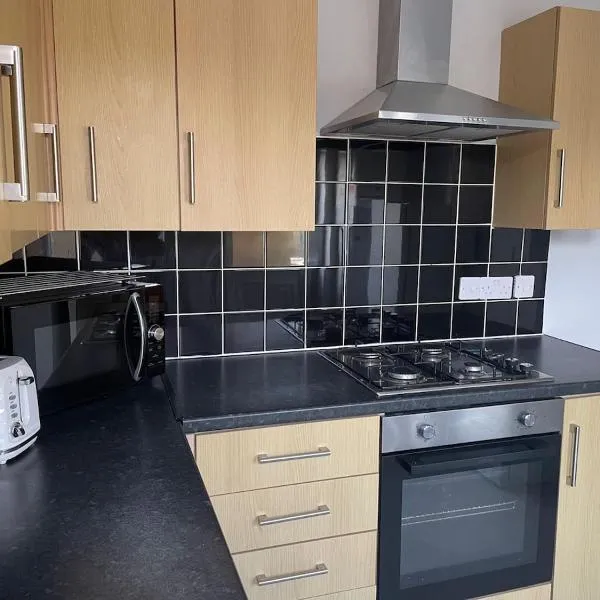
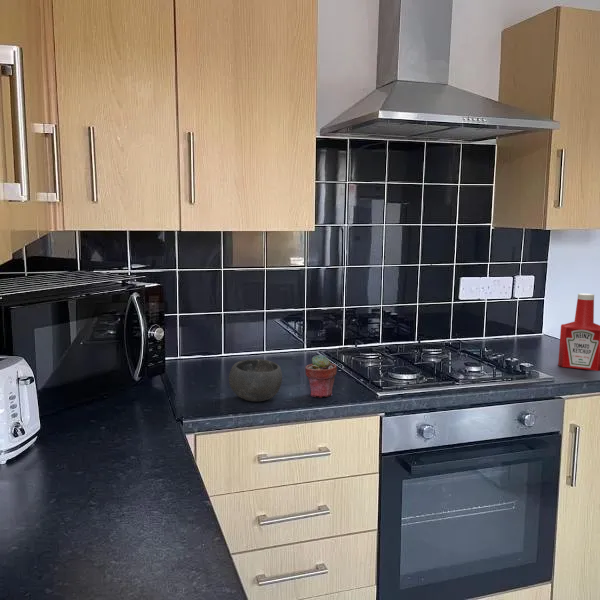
+ bowl [228,358,283,402]
+ soap bottle [557,292,600,372]
+ potted succulent [304,354,338,398]
